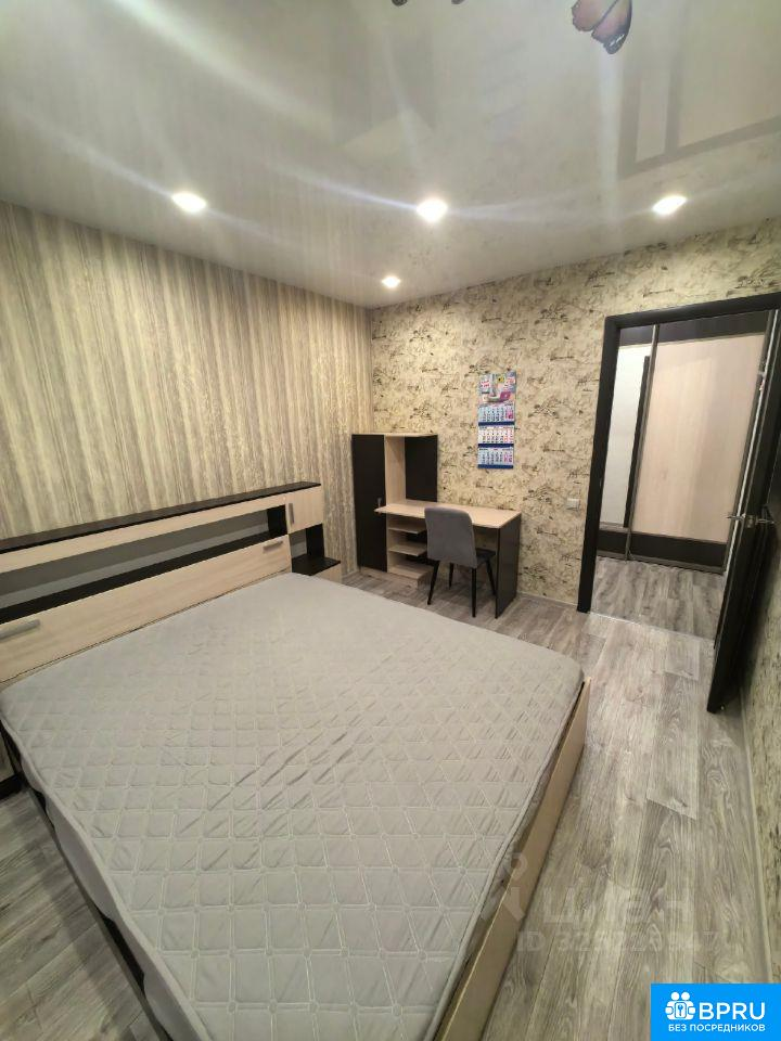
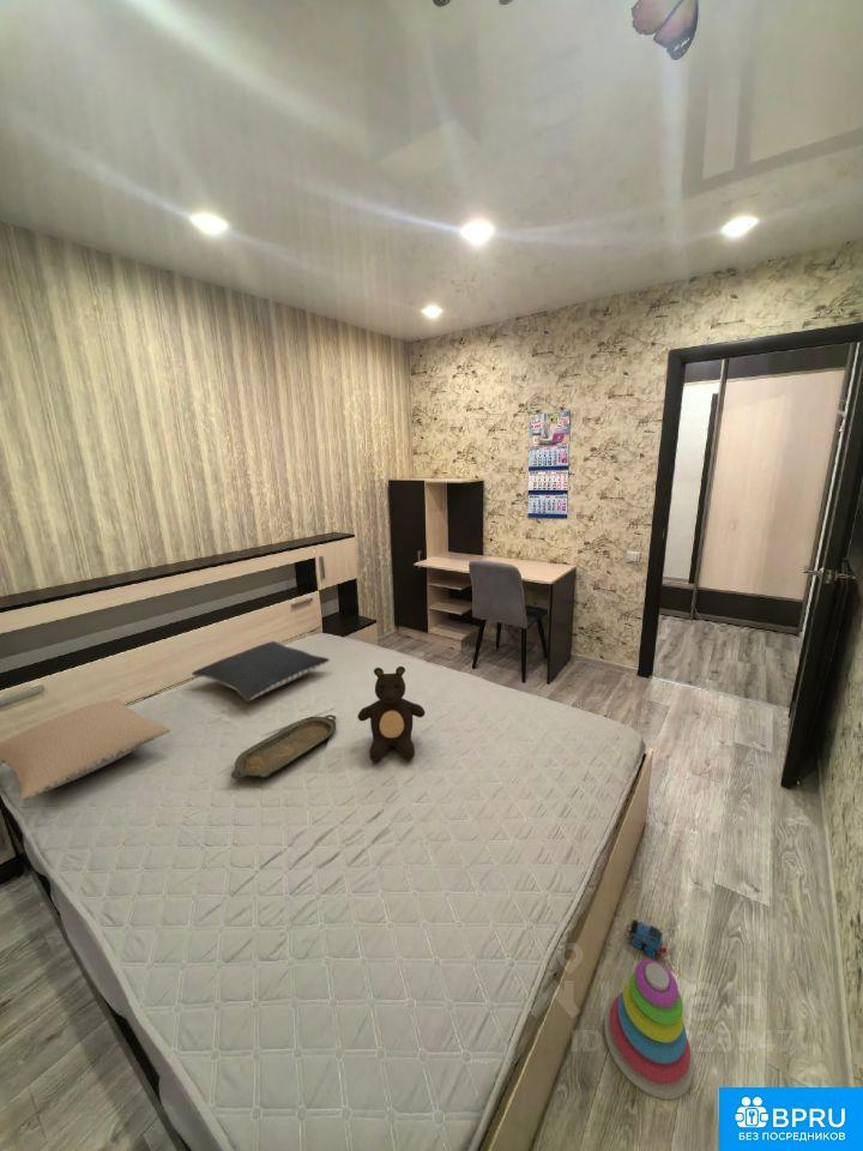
+ toy train [624,918,668,958]
+ stacking toy [603,959,695,1101]
+ pillow [0,699,171,802]
+ teddy bear [356,665,427,764]
+ serving tray [230,713,337,779]
+ pillow [191,640,331,701]
